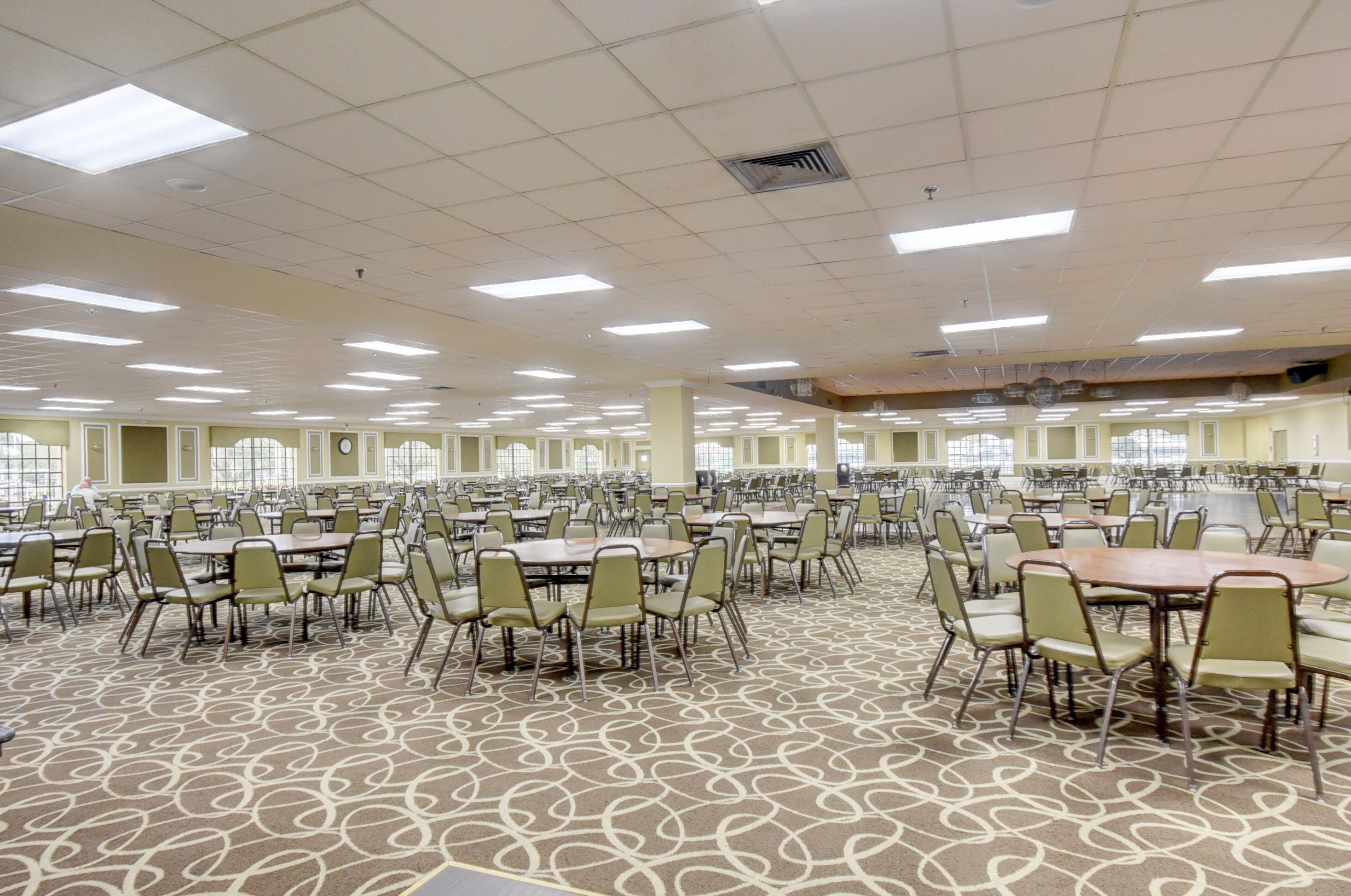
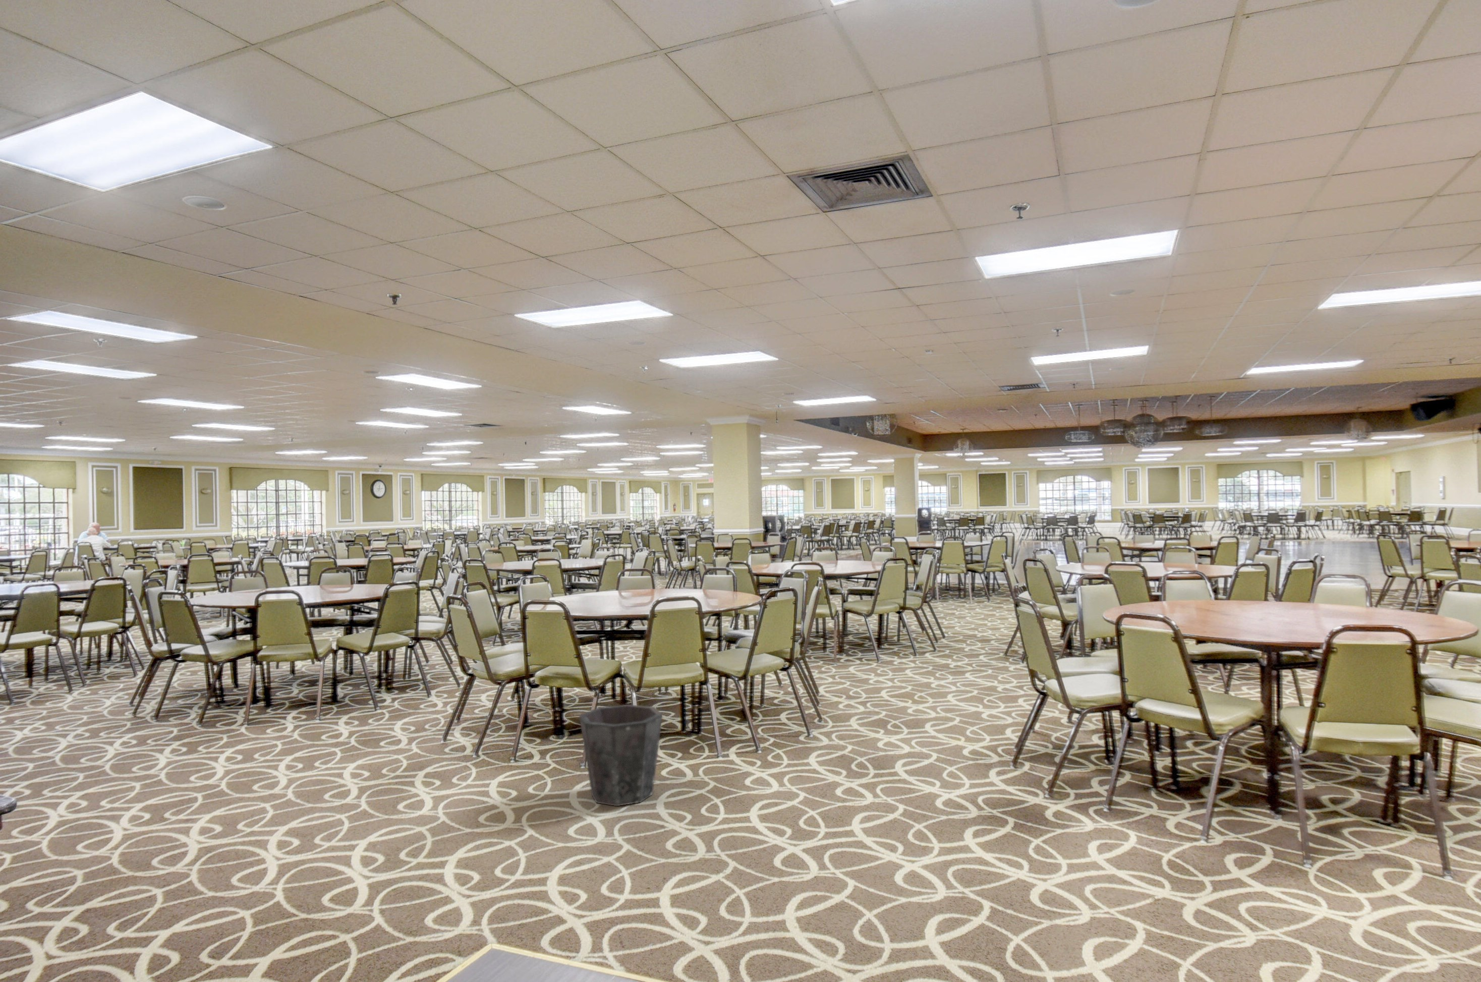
+ waste bin [579,704,663,807]
